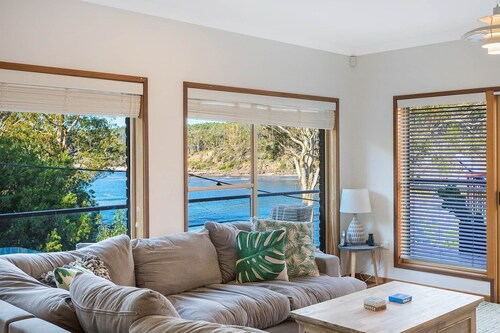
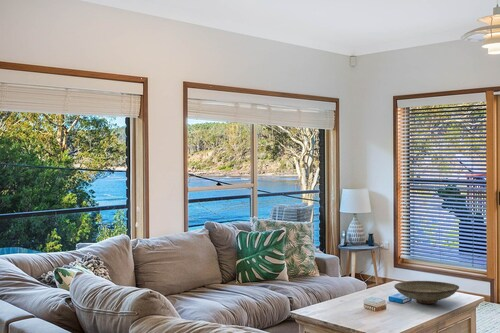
+ decorative bowl [393,280,460,305]
